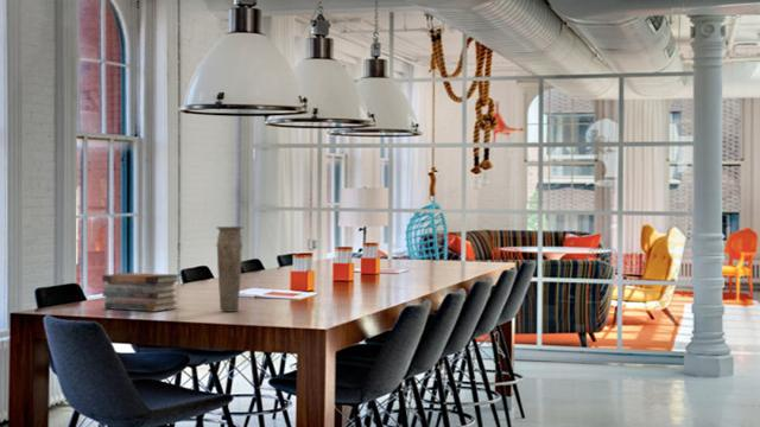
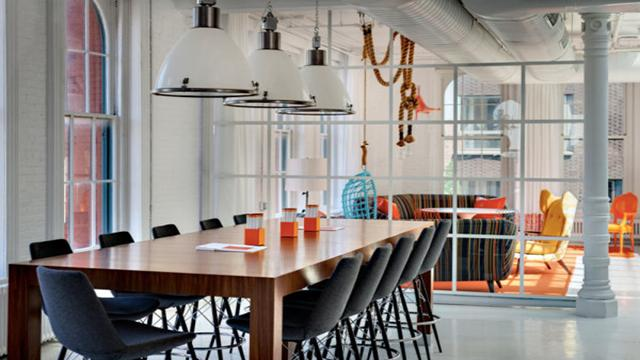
- vase [215,225,245,313]
- book stack [101,272,182,313]
